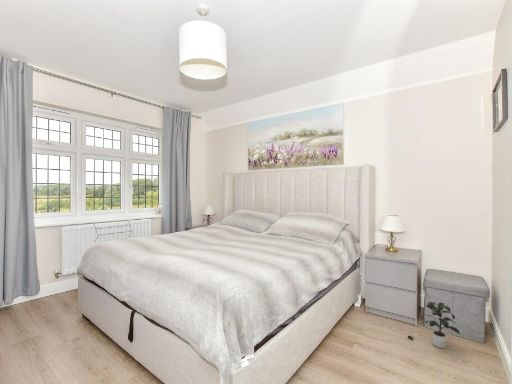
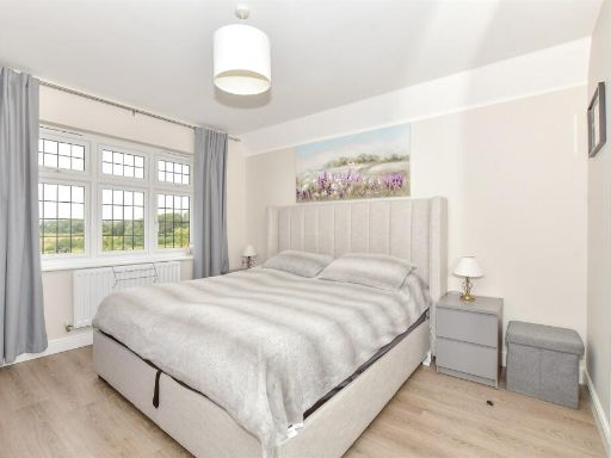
- potted plant [424,301,461,349]
